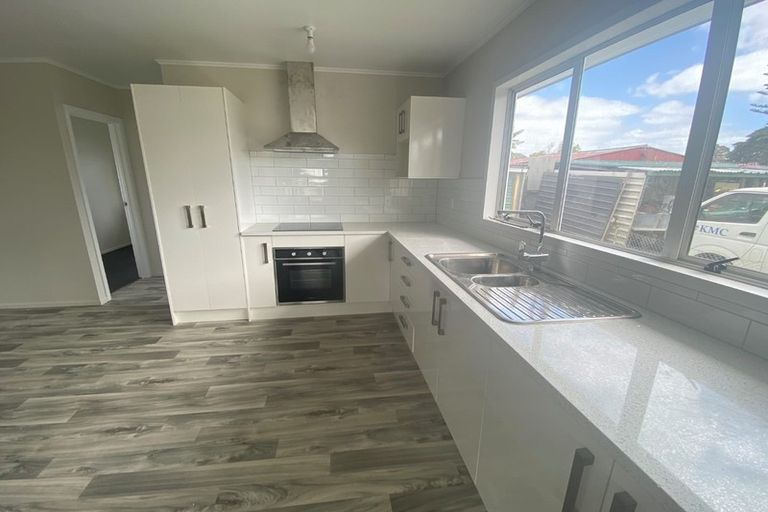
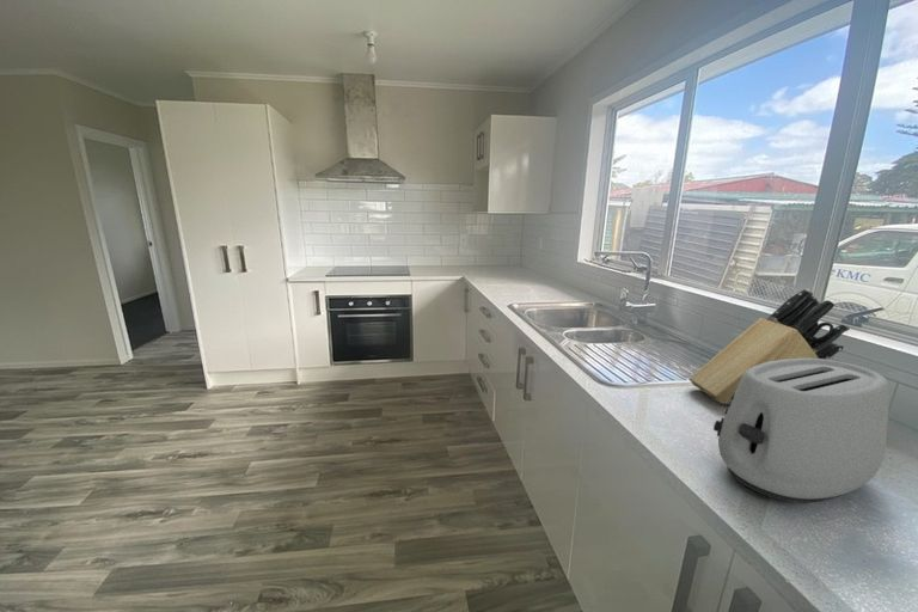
+ toaster [712,359,891,504]
+ knife block [688,288,851,405]
